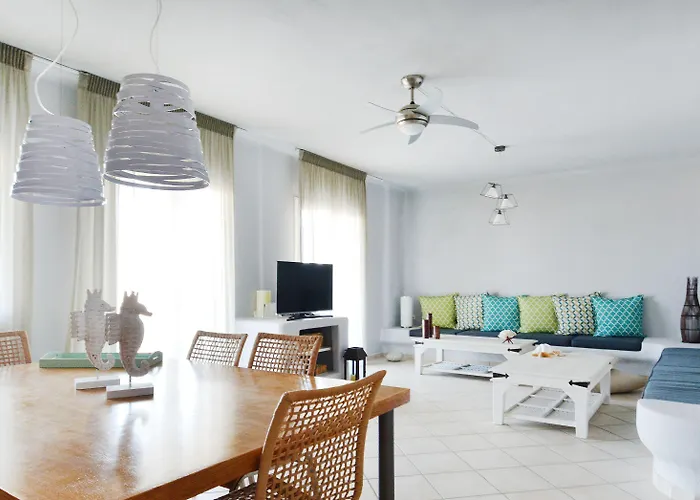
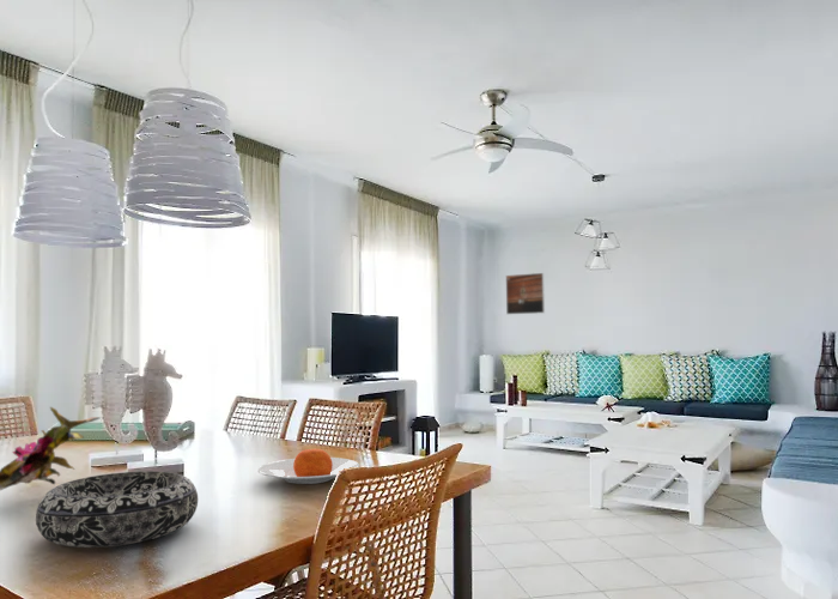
+ decorative bowl [35,470,199,549]
+ plate [257,448,360,485]
+ flower [0,406,102,491]
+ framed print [505,272,546,315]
